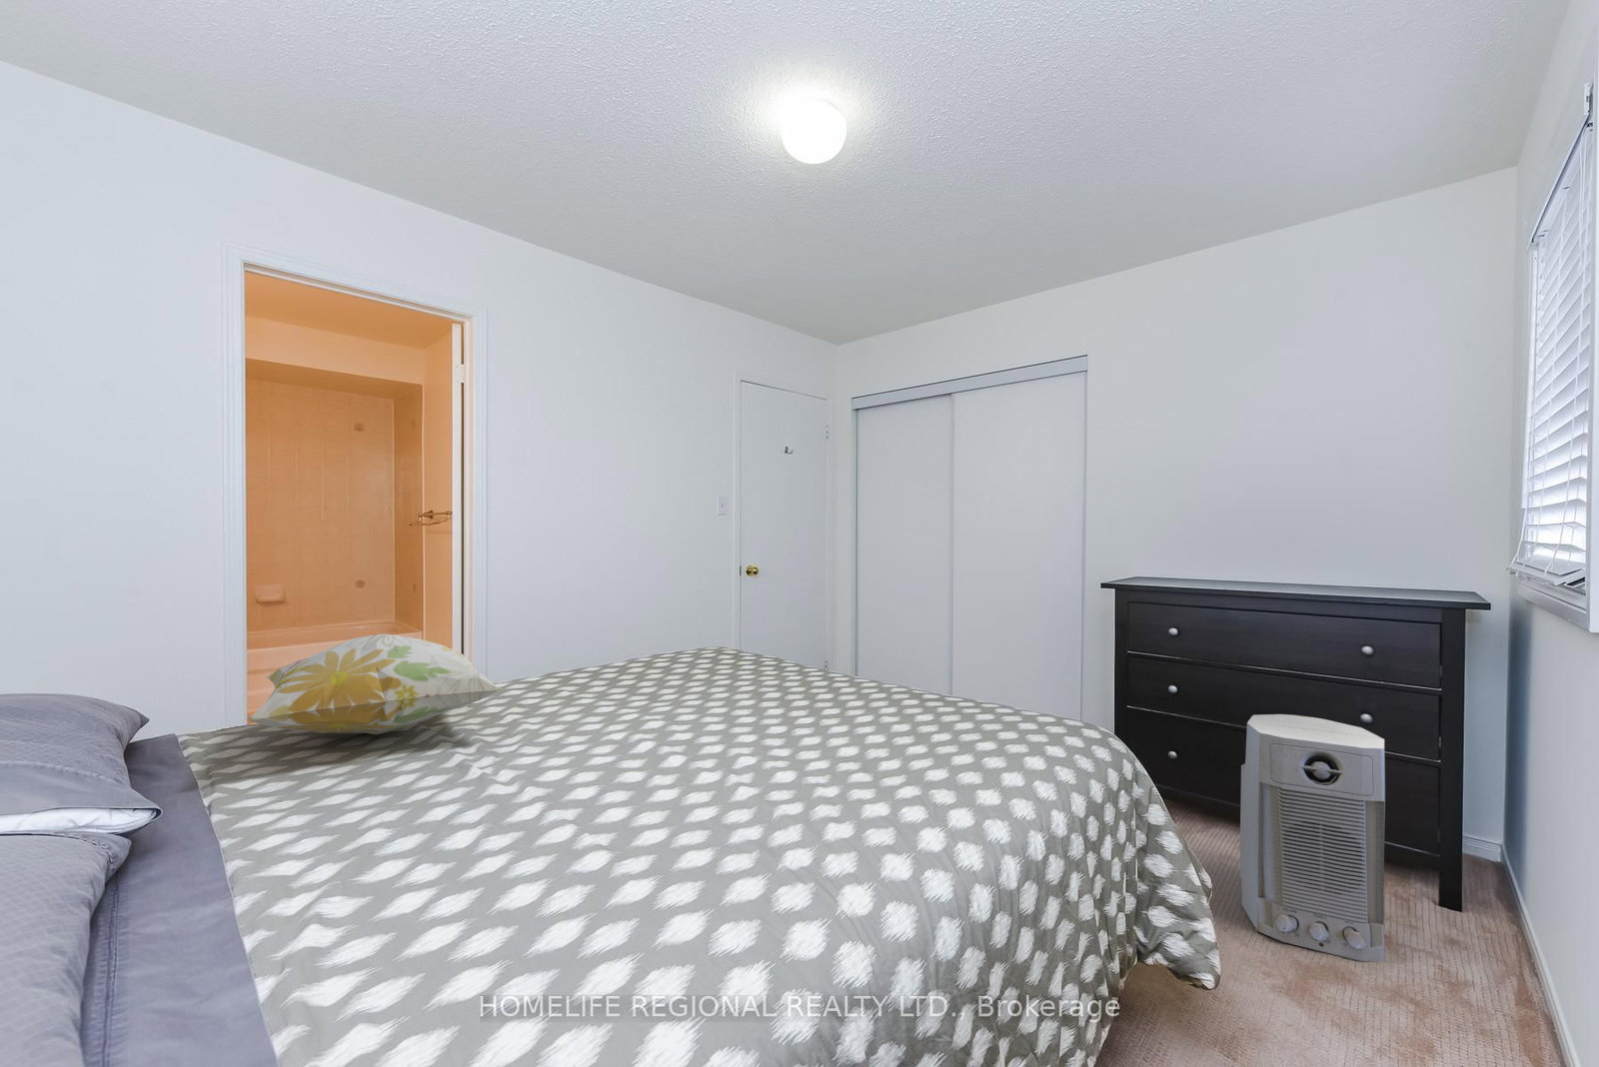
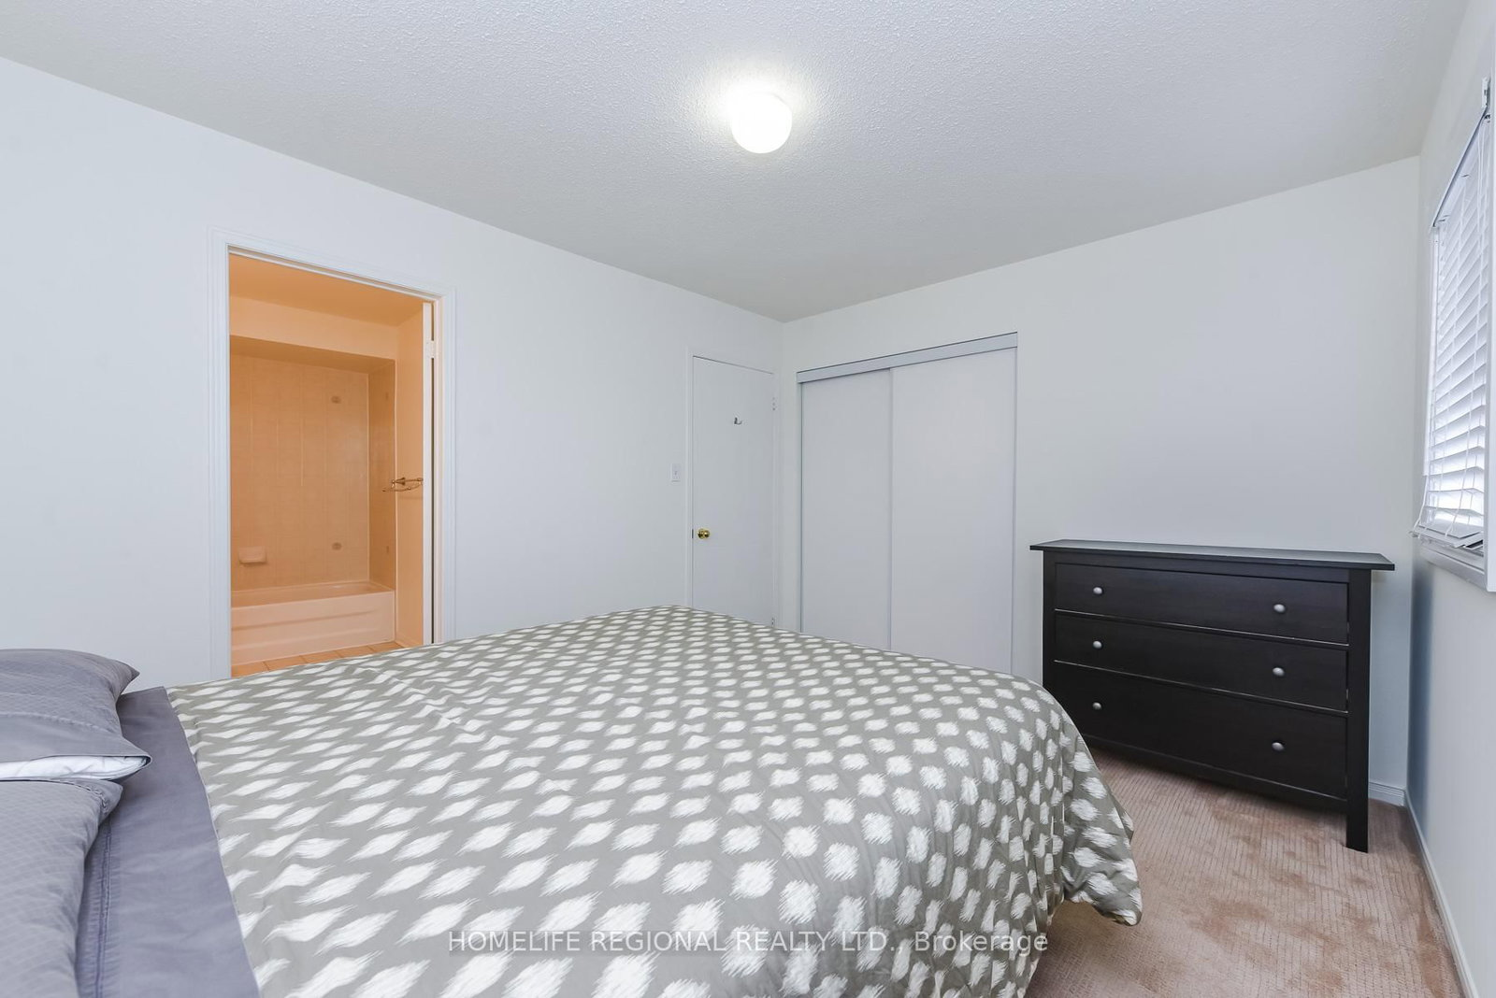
- decorative pillow [245,632,504,735]
- air purifier [1238,713,1386,963]
